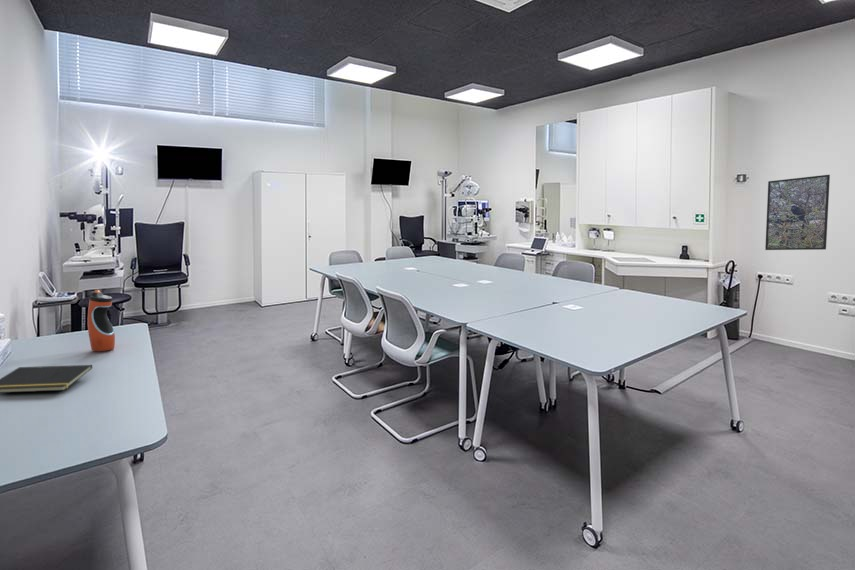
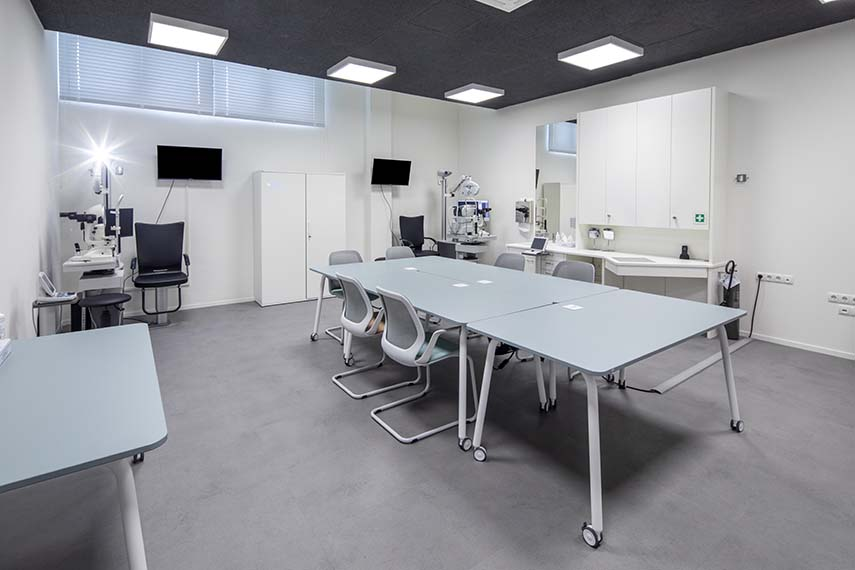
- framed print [764,174,831,251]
- notepad [0,364,93,394]
- water bottle [87,289,116,352]
